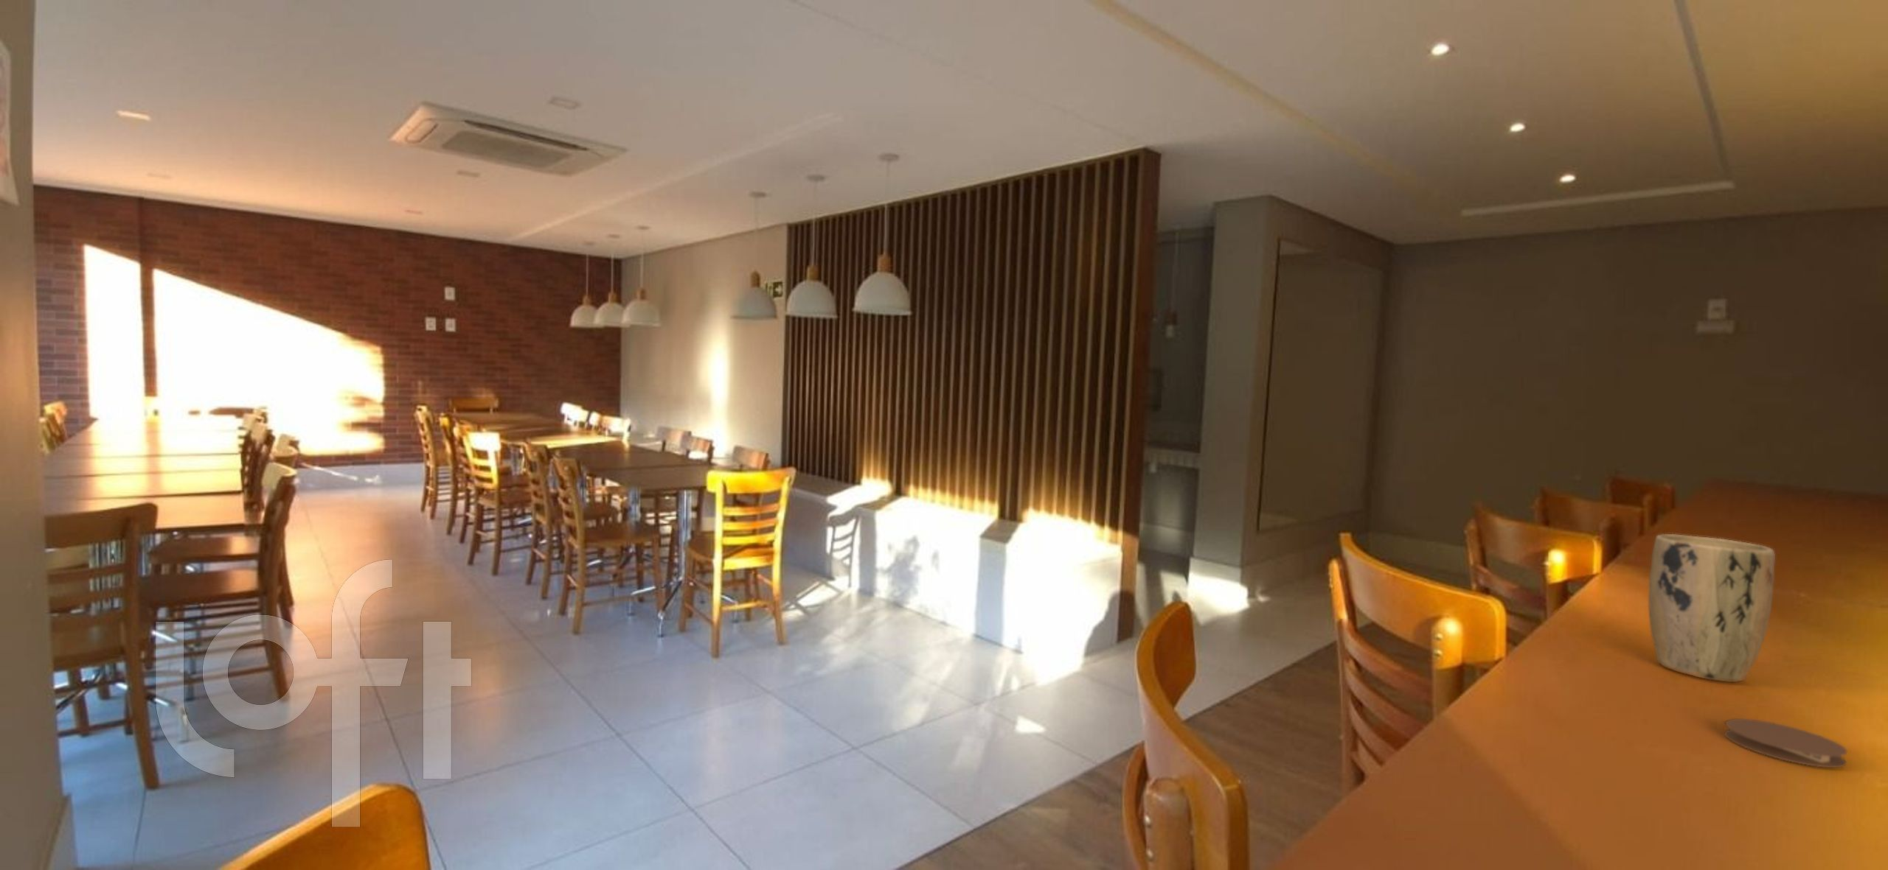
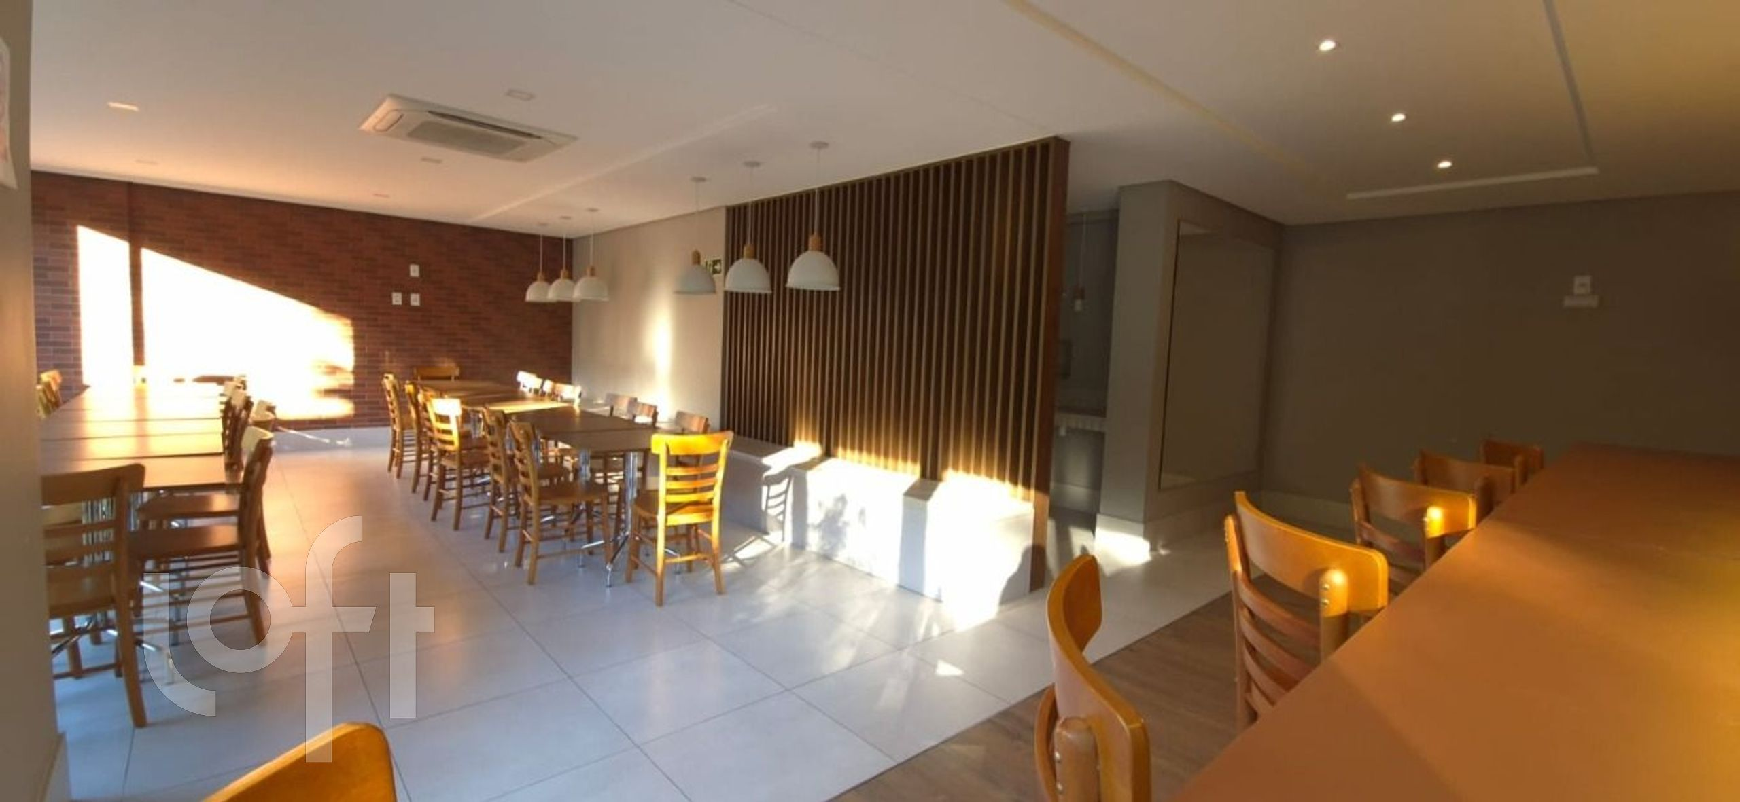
- plant pot [1647,533,1776,683]
- coaster [1723,718,1848,769]
